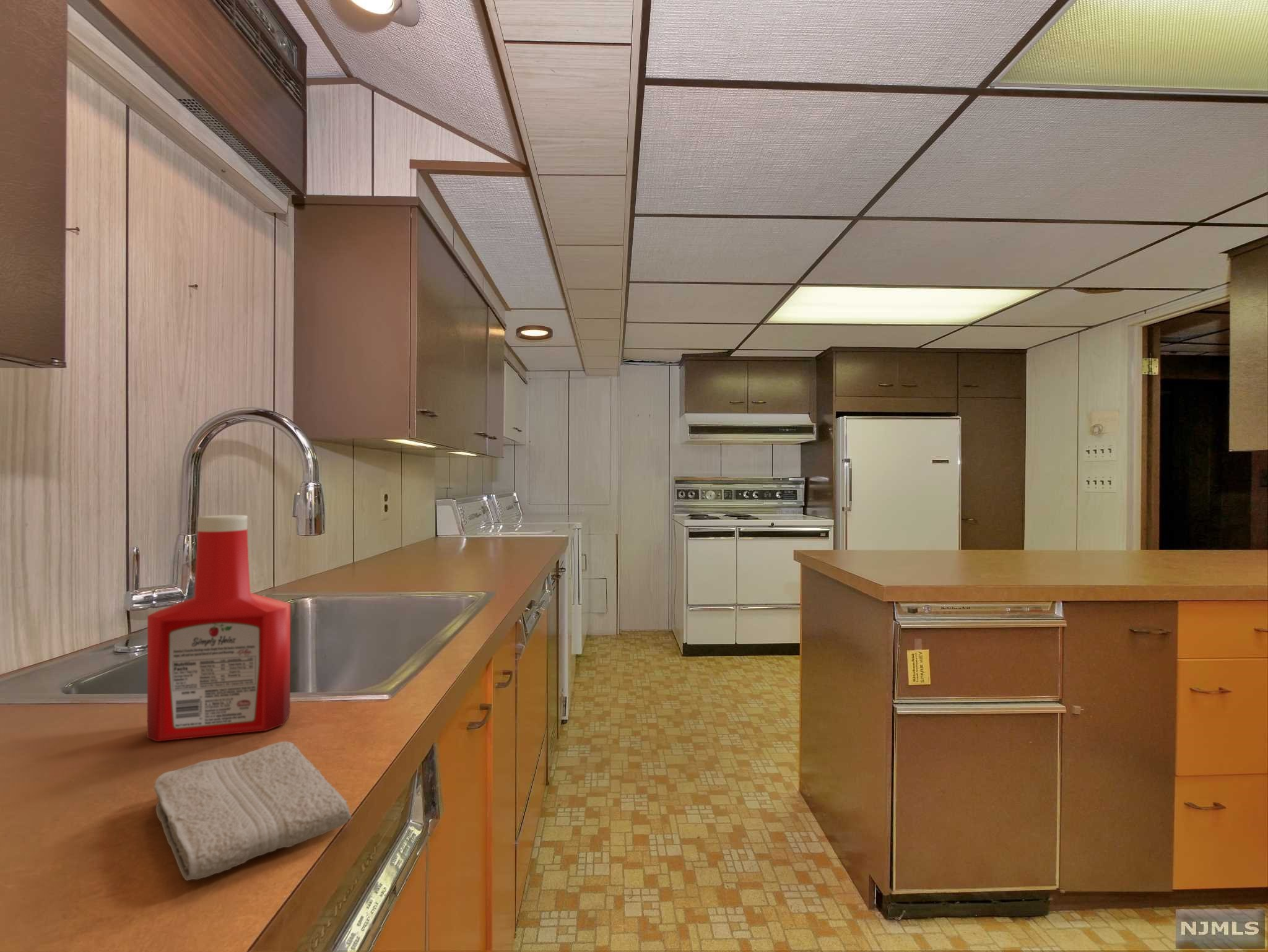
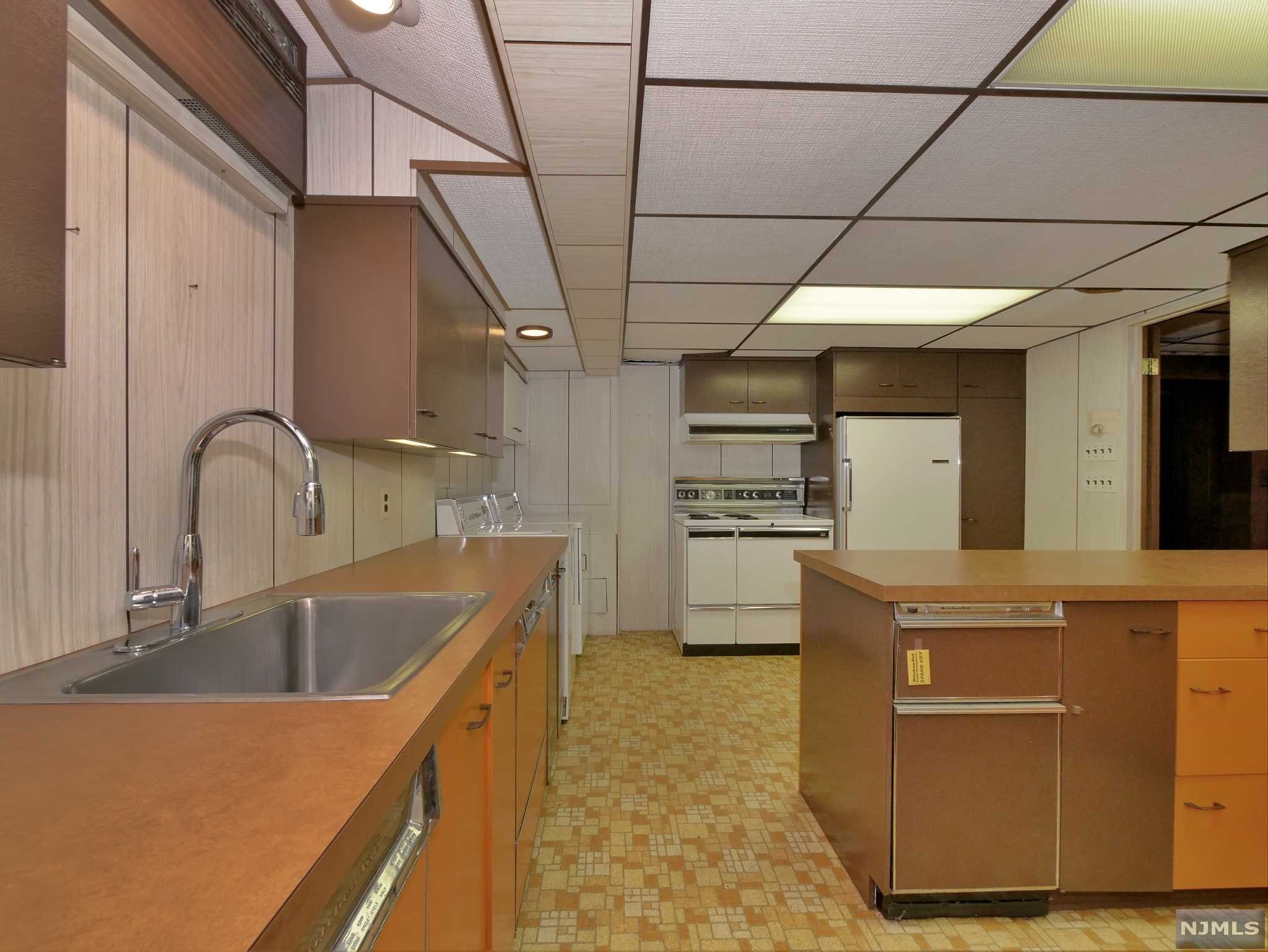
- washcloth [154,741,352,881]
- soap bottle [147,514,291,742]
